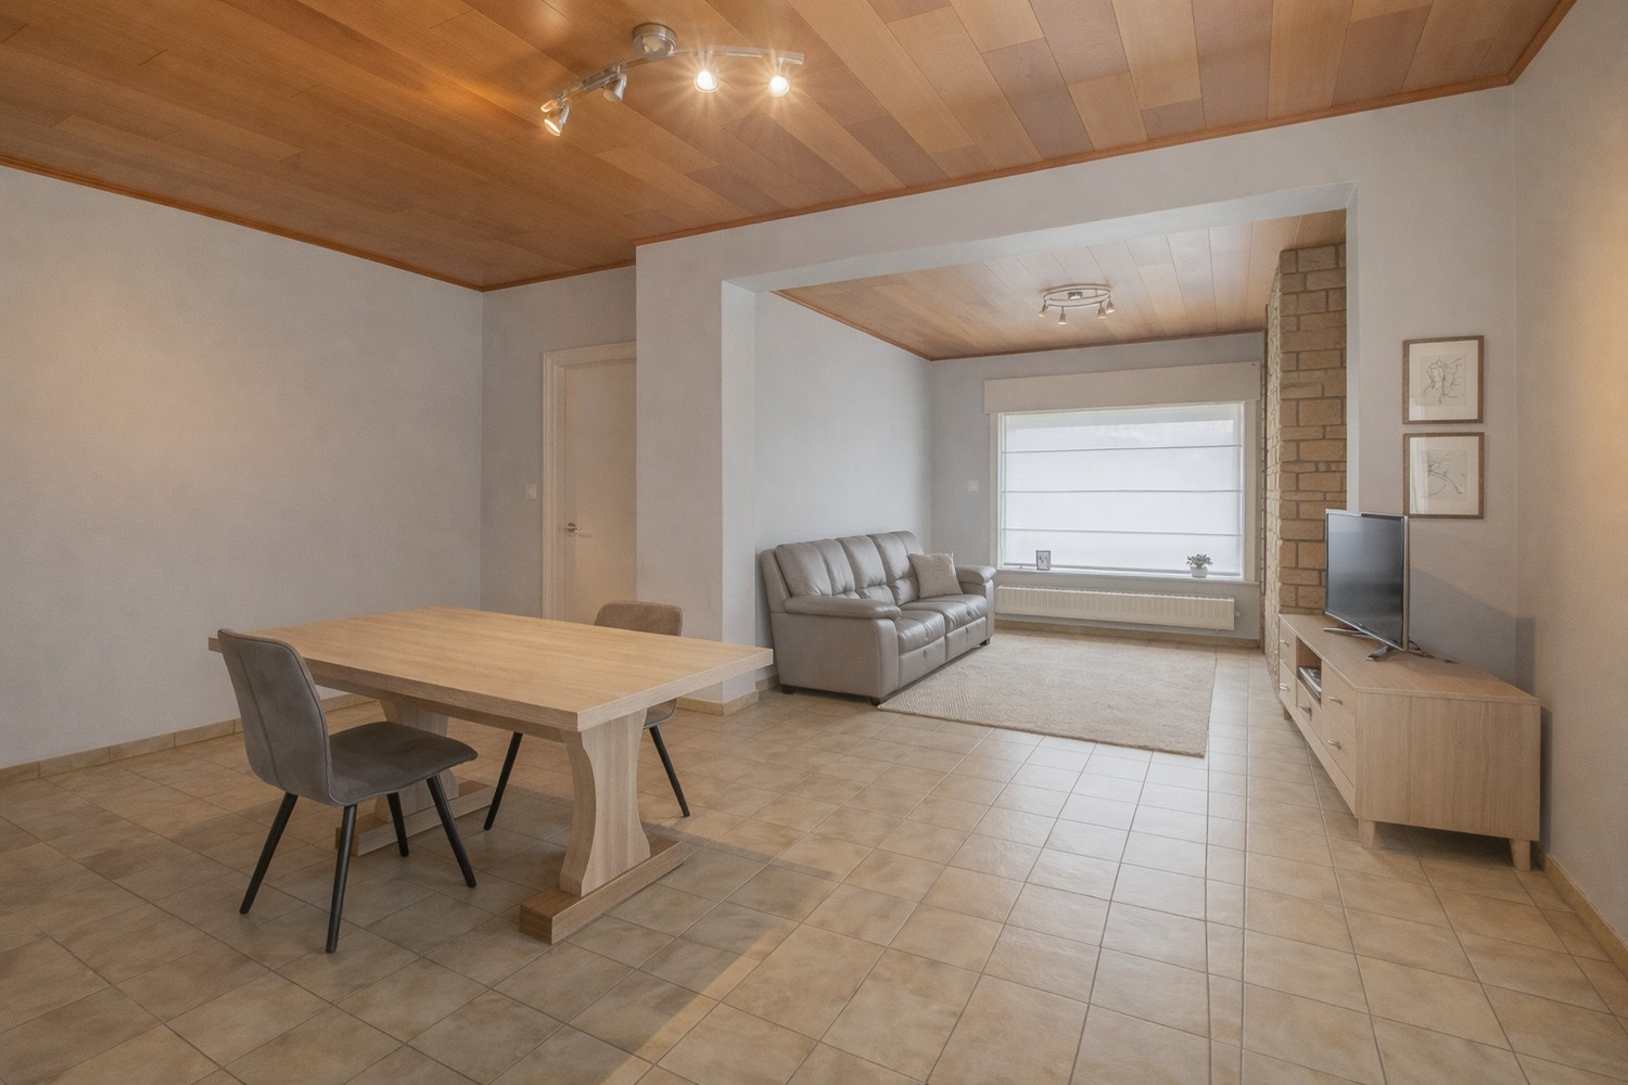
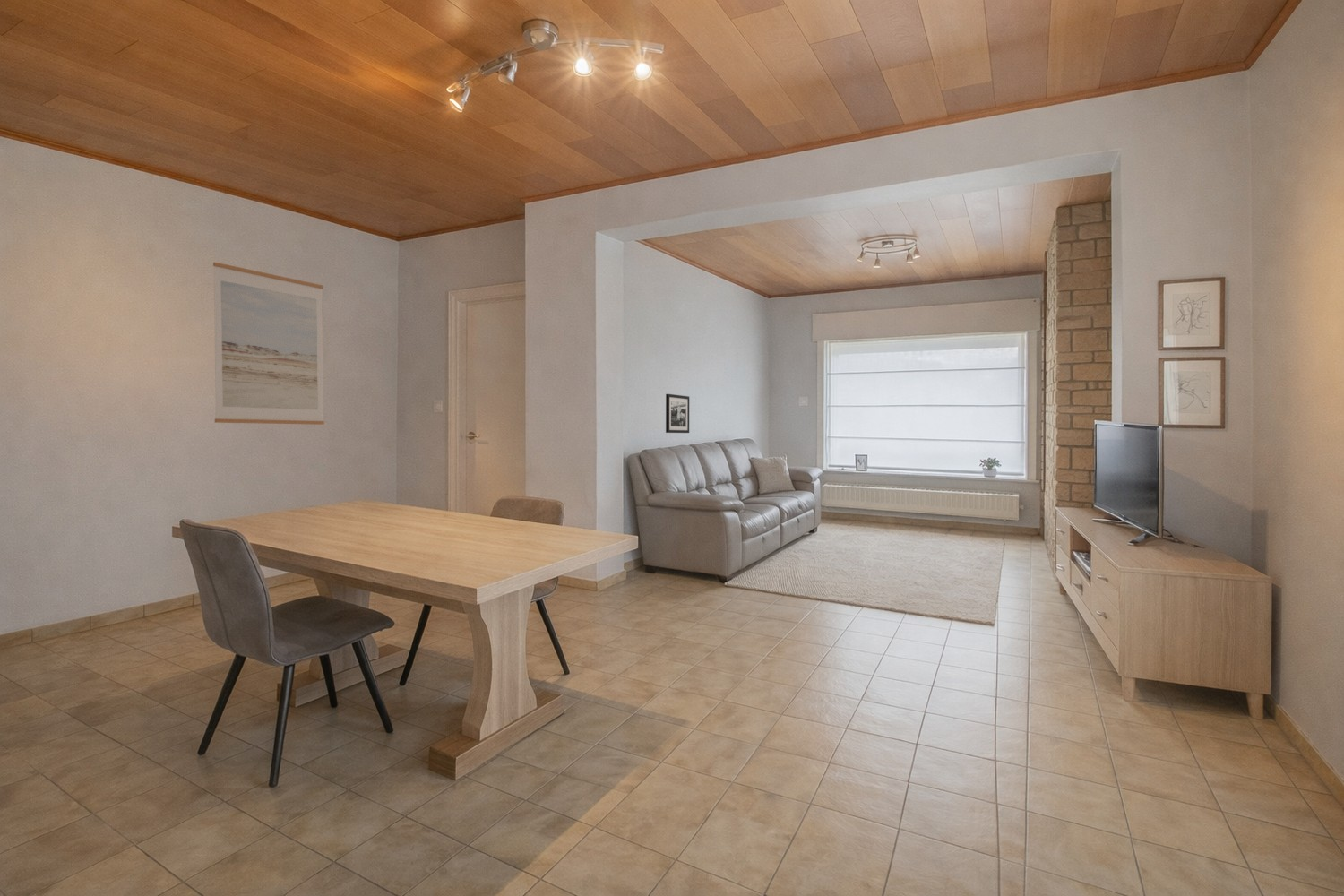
+ picture frame [665,393,690,434]
+ wall art [212,262,325,426]
